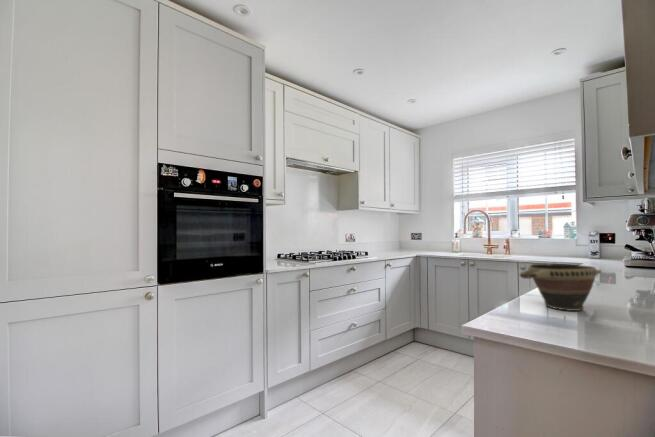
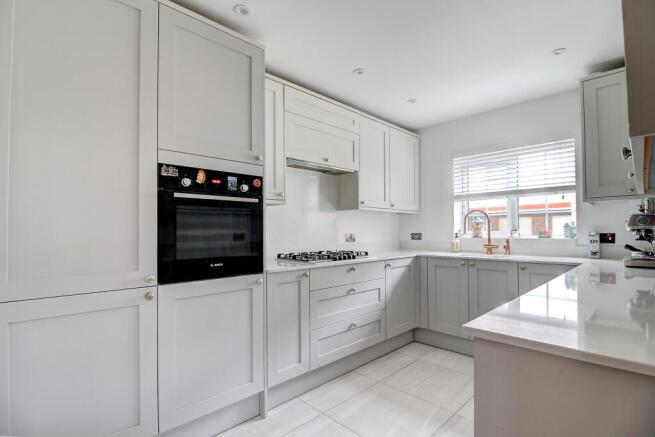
- bowl [519,263,603,312]
